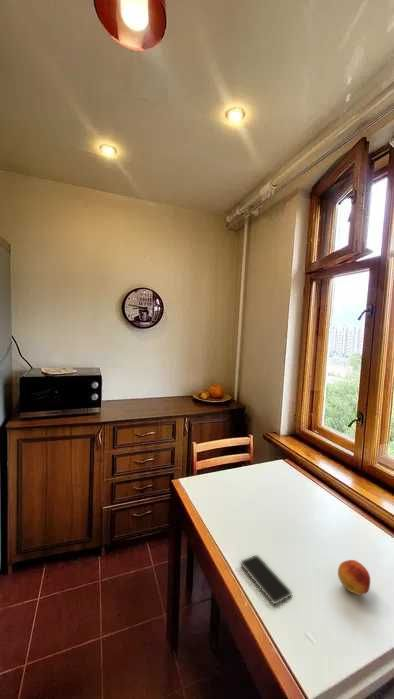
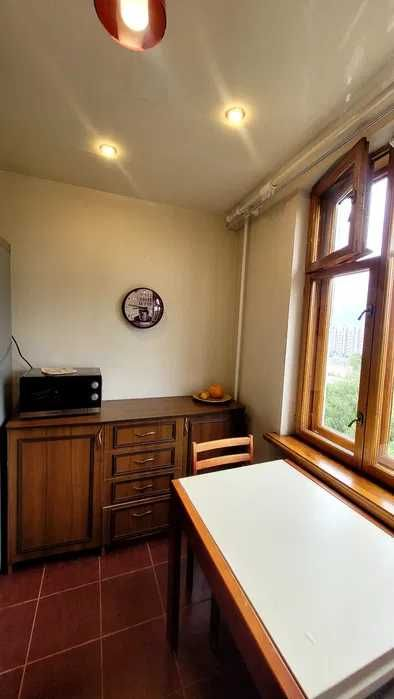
- fruit [337,559,371,596]
- smartphone [239,554,293,605]
